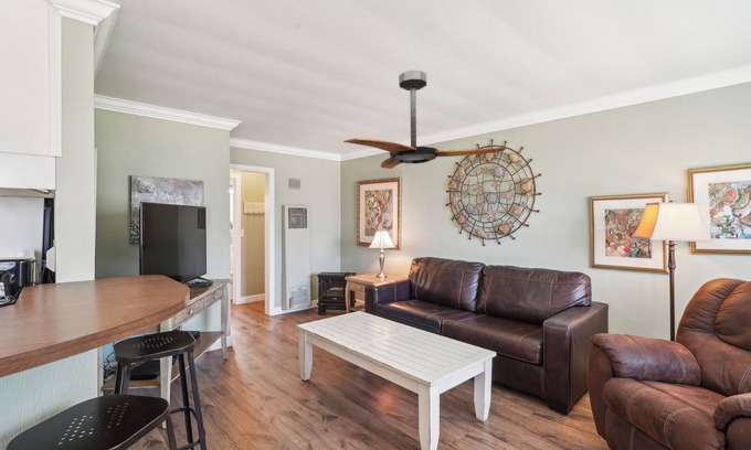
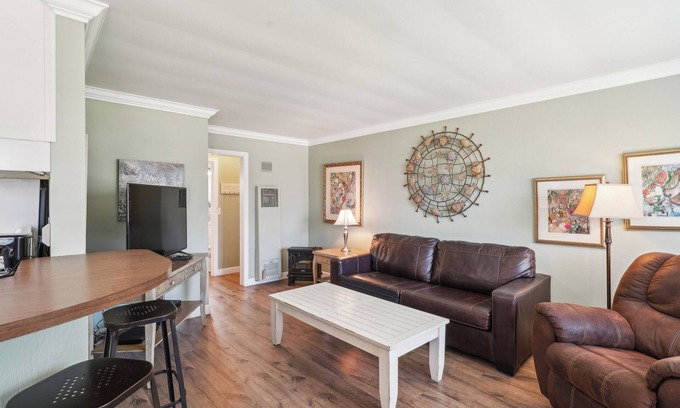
- ceiling fan [342,69,507,170]
